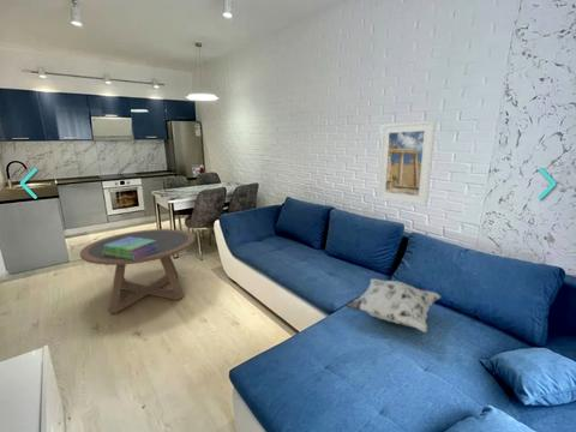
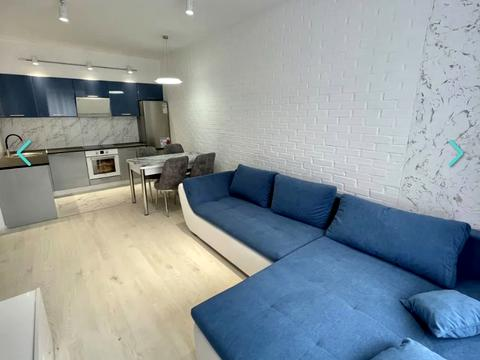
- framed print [377,119,437,208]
- decorative pillow [344,277,442,334]
- stack of books [103,236,158,260]
- coffee table [79,228,196,314]
